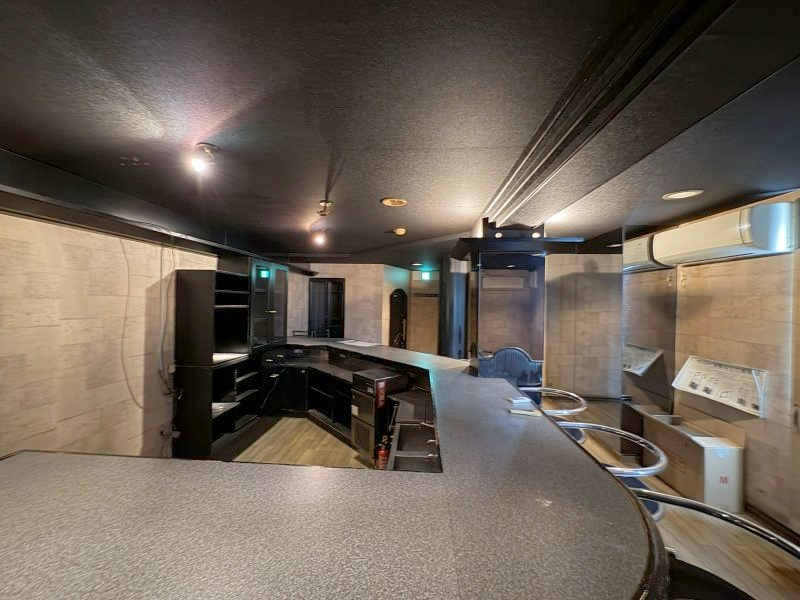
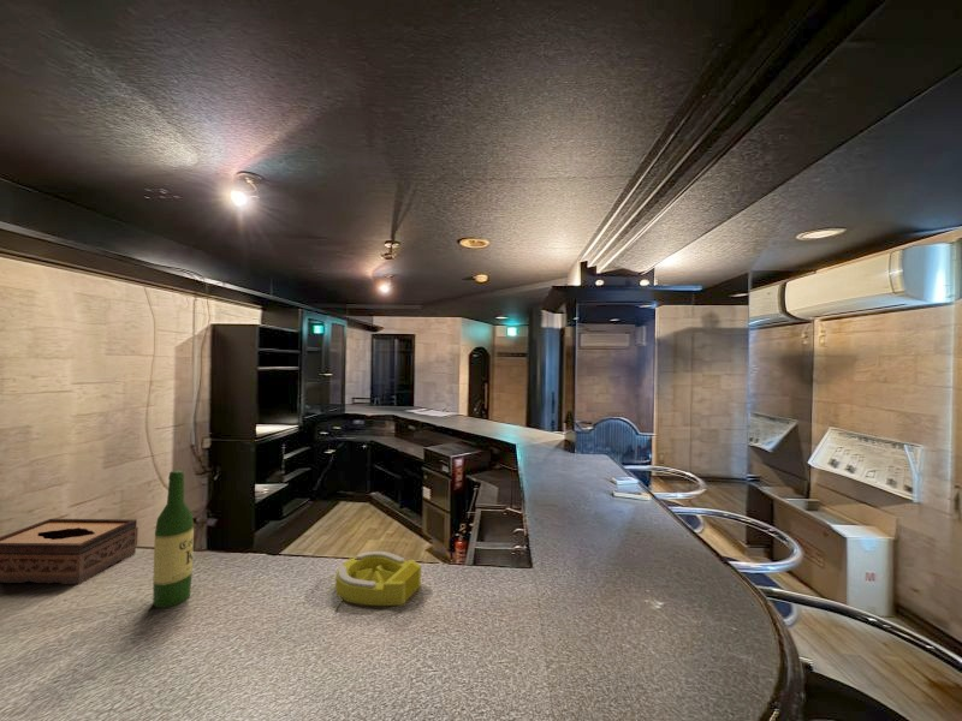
+ ashtray [334,550,422,607]
+ wine bottle [152,470,195,609]
+ tissue box [0,518,139,585]
